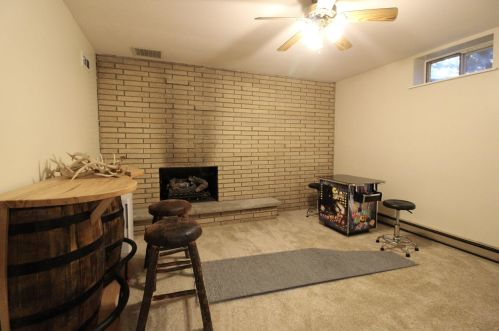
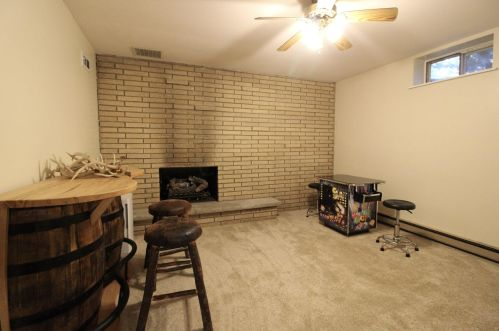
- rug [196,247,420,305]
